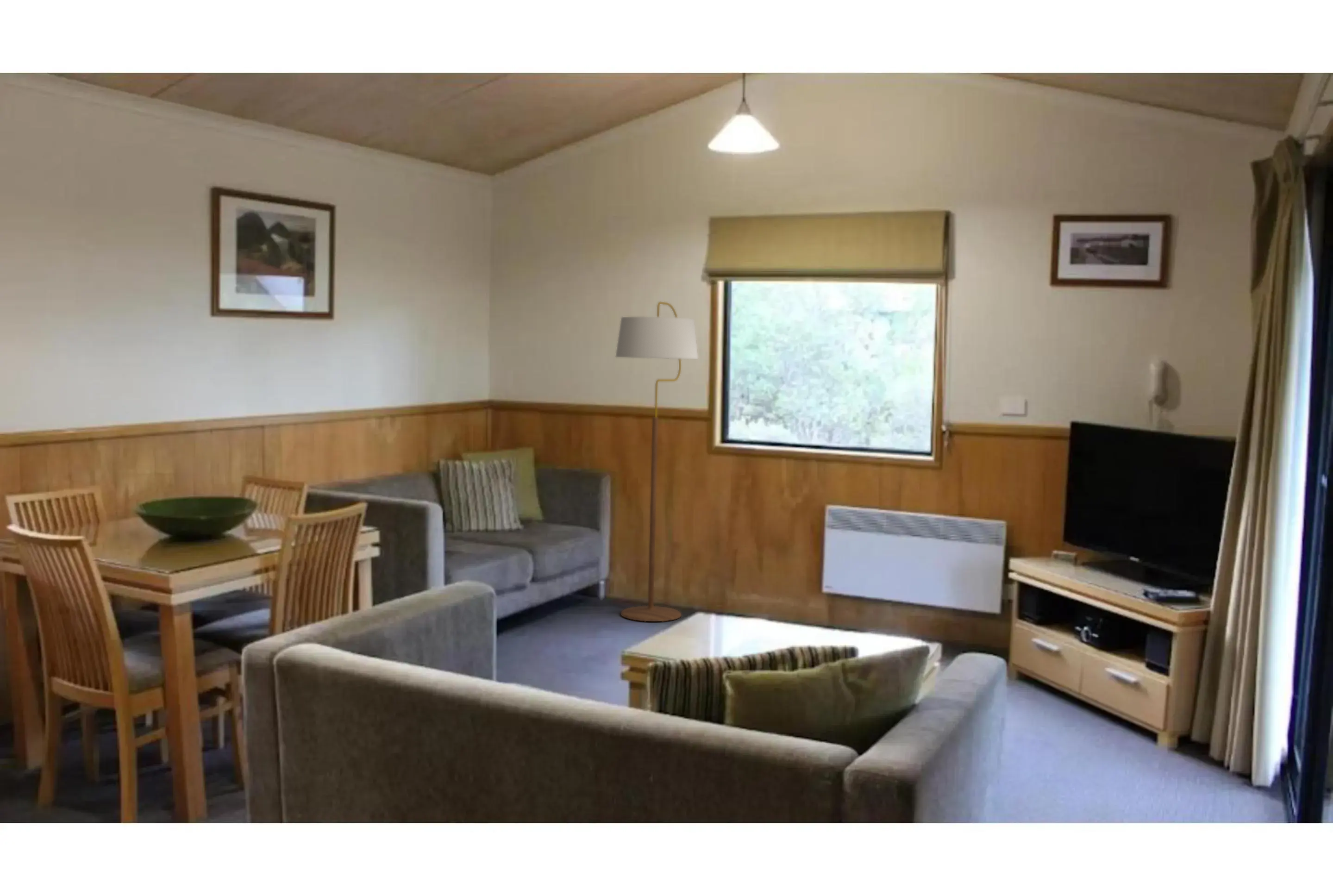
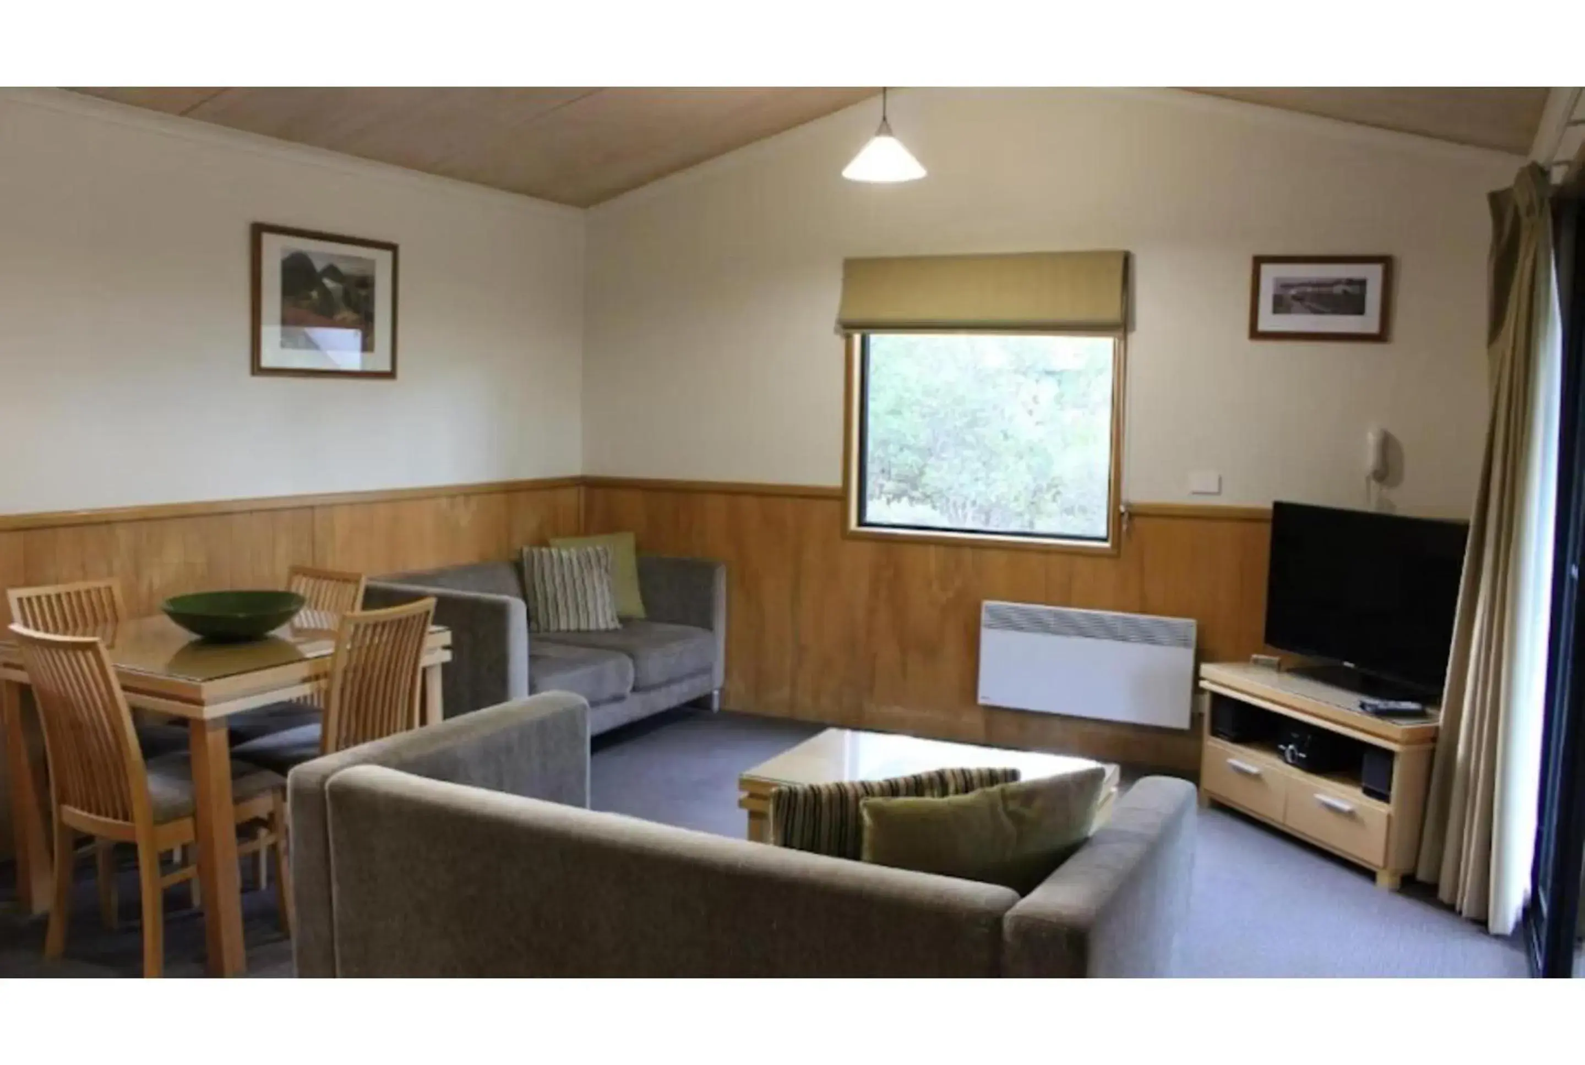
- floor lamp [615,301,699,622]
